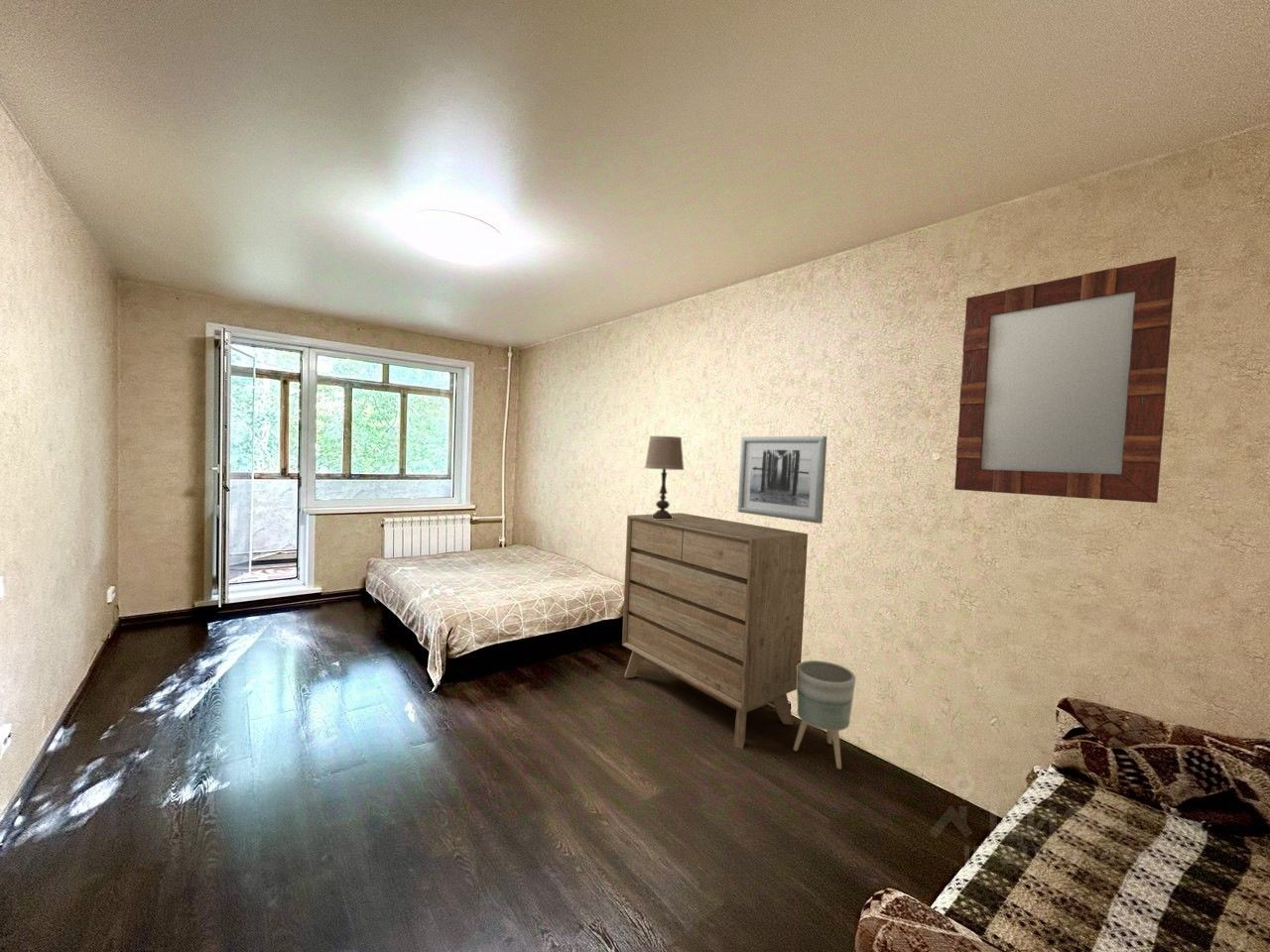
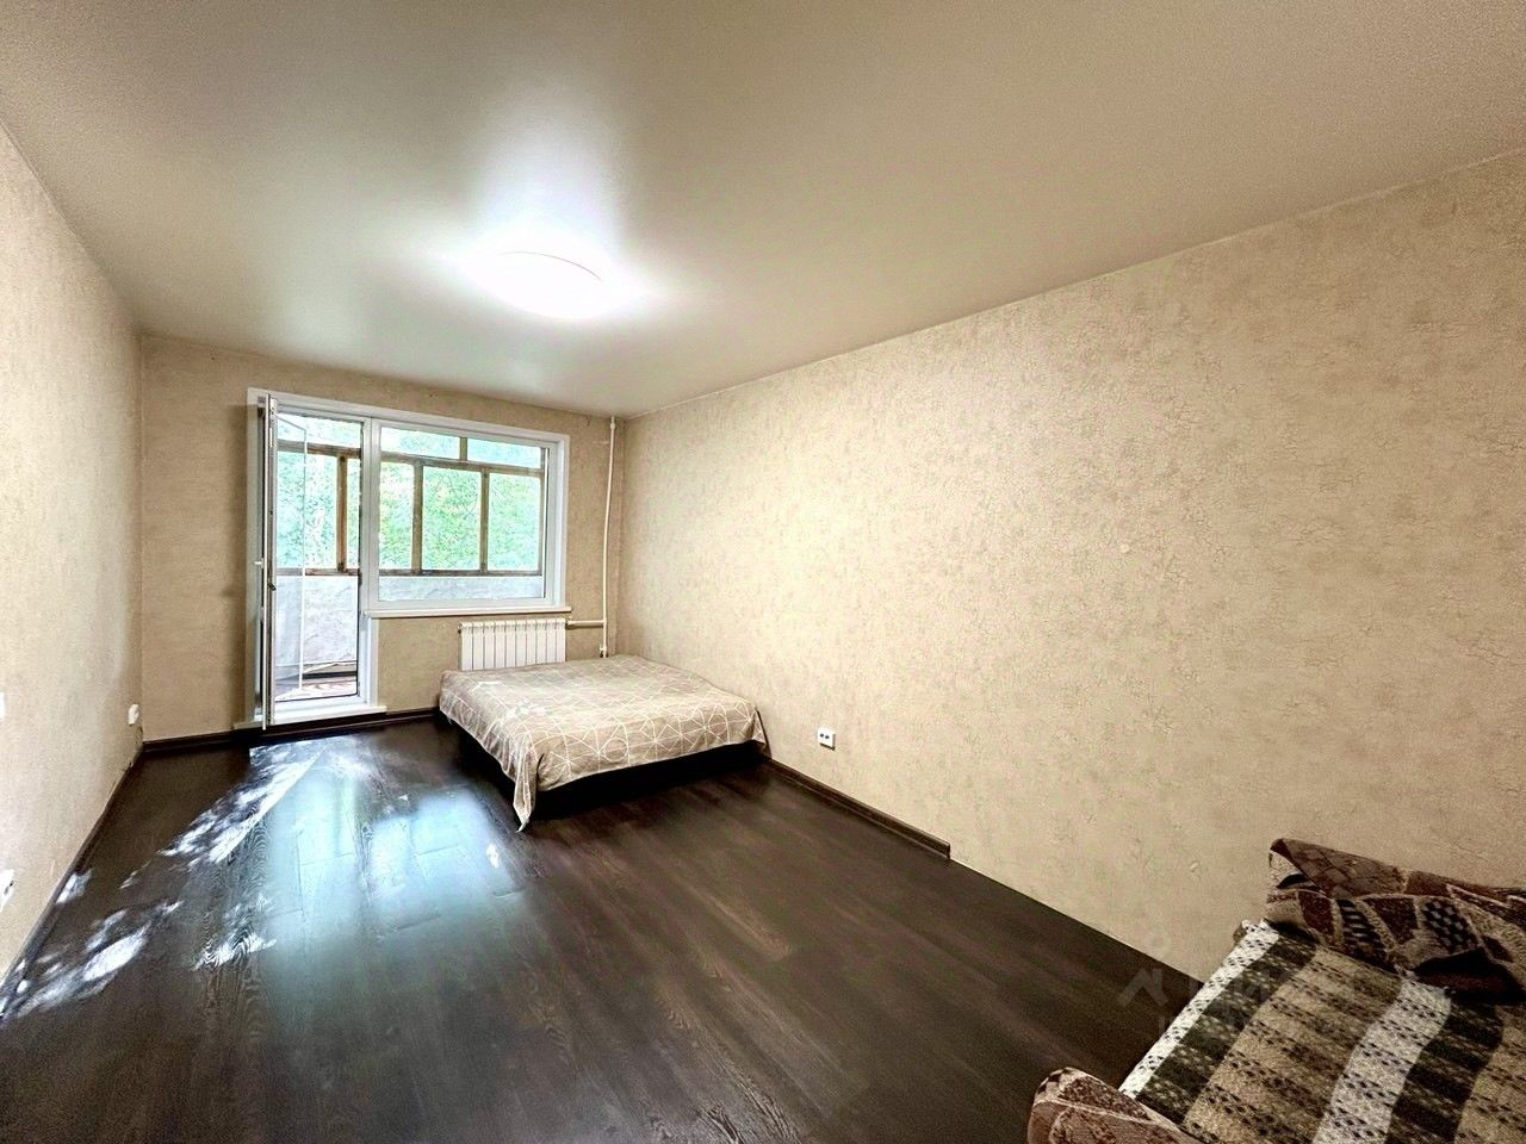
- home mirror [953,256,1178,504]
- dresser [621,512,809,750]
- wall art [737,435,827,525]
- planter [793,659,856,771]
- table lamp [644,435,685,520]
